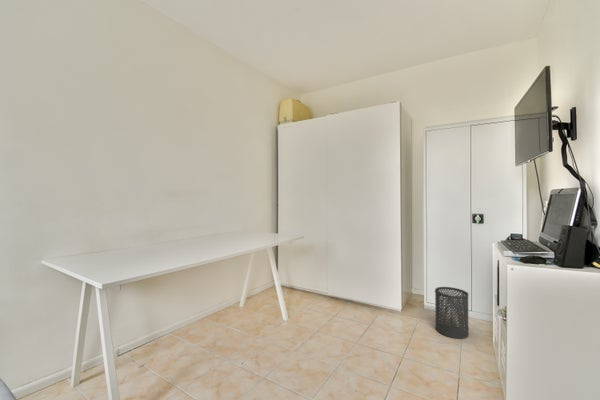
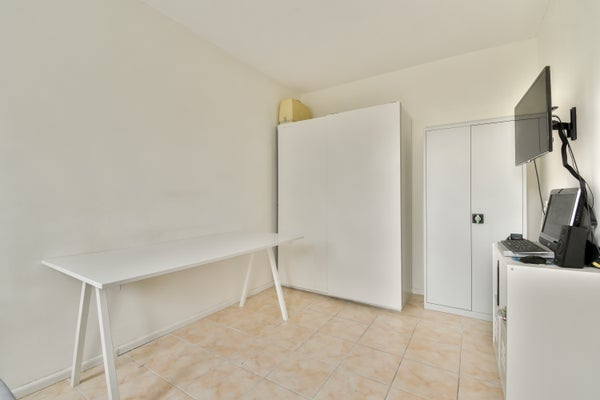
- trash can [434,286,470,340]
